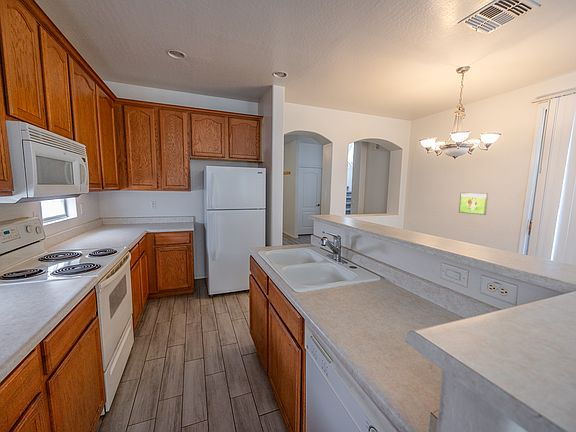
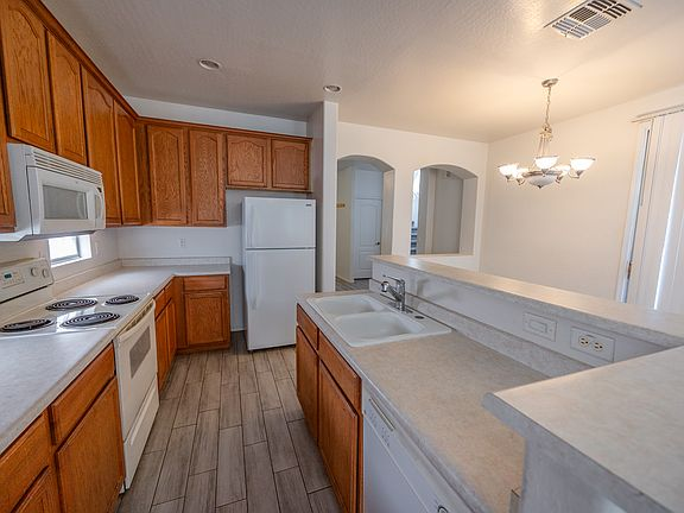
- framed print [458,192,489,216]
